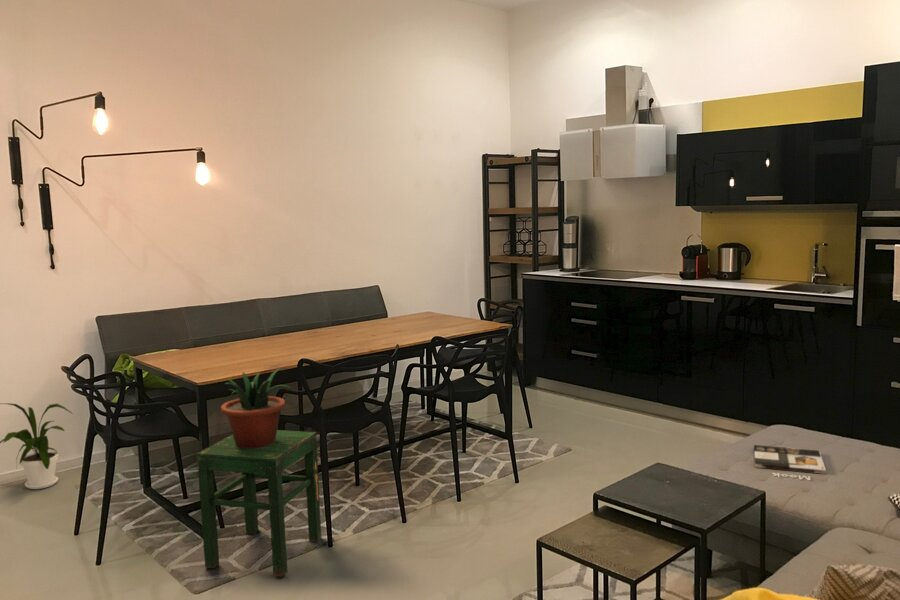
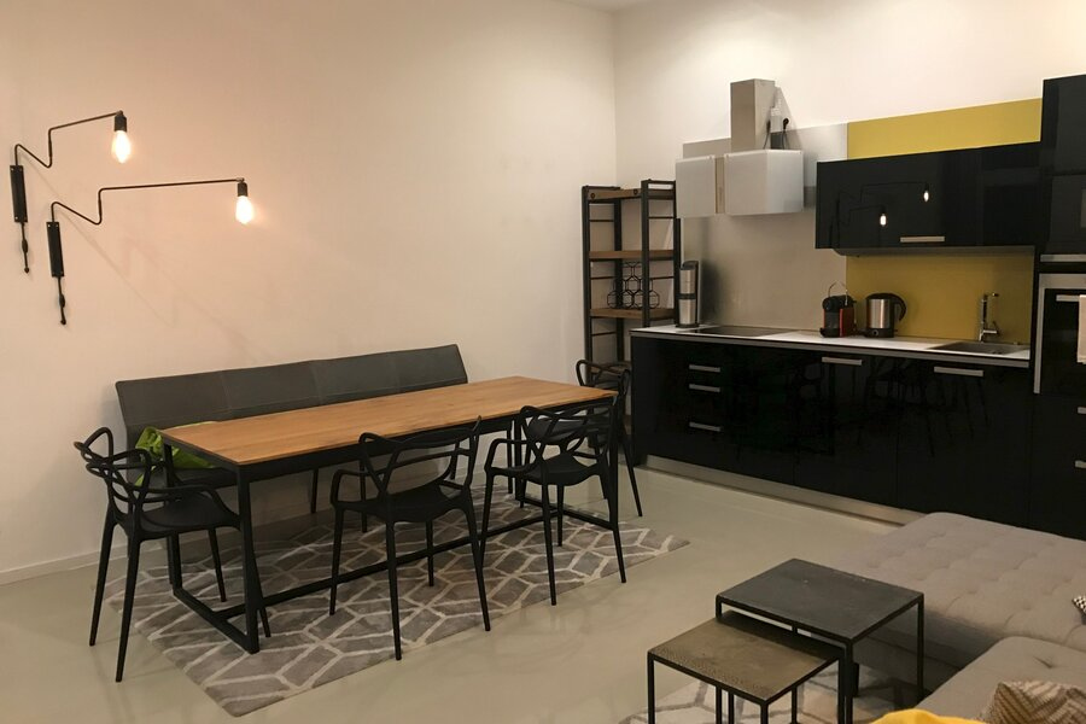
- stool [196,429,322,578]
- magazine [753,444,827,481]
- potted plant [220,367,293,449]
- house plant [0,402,73,490]
